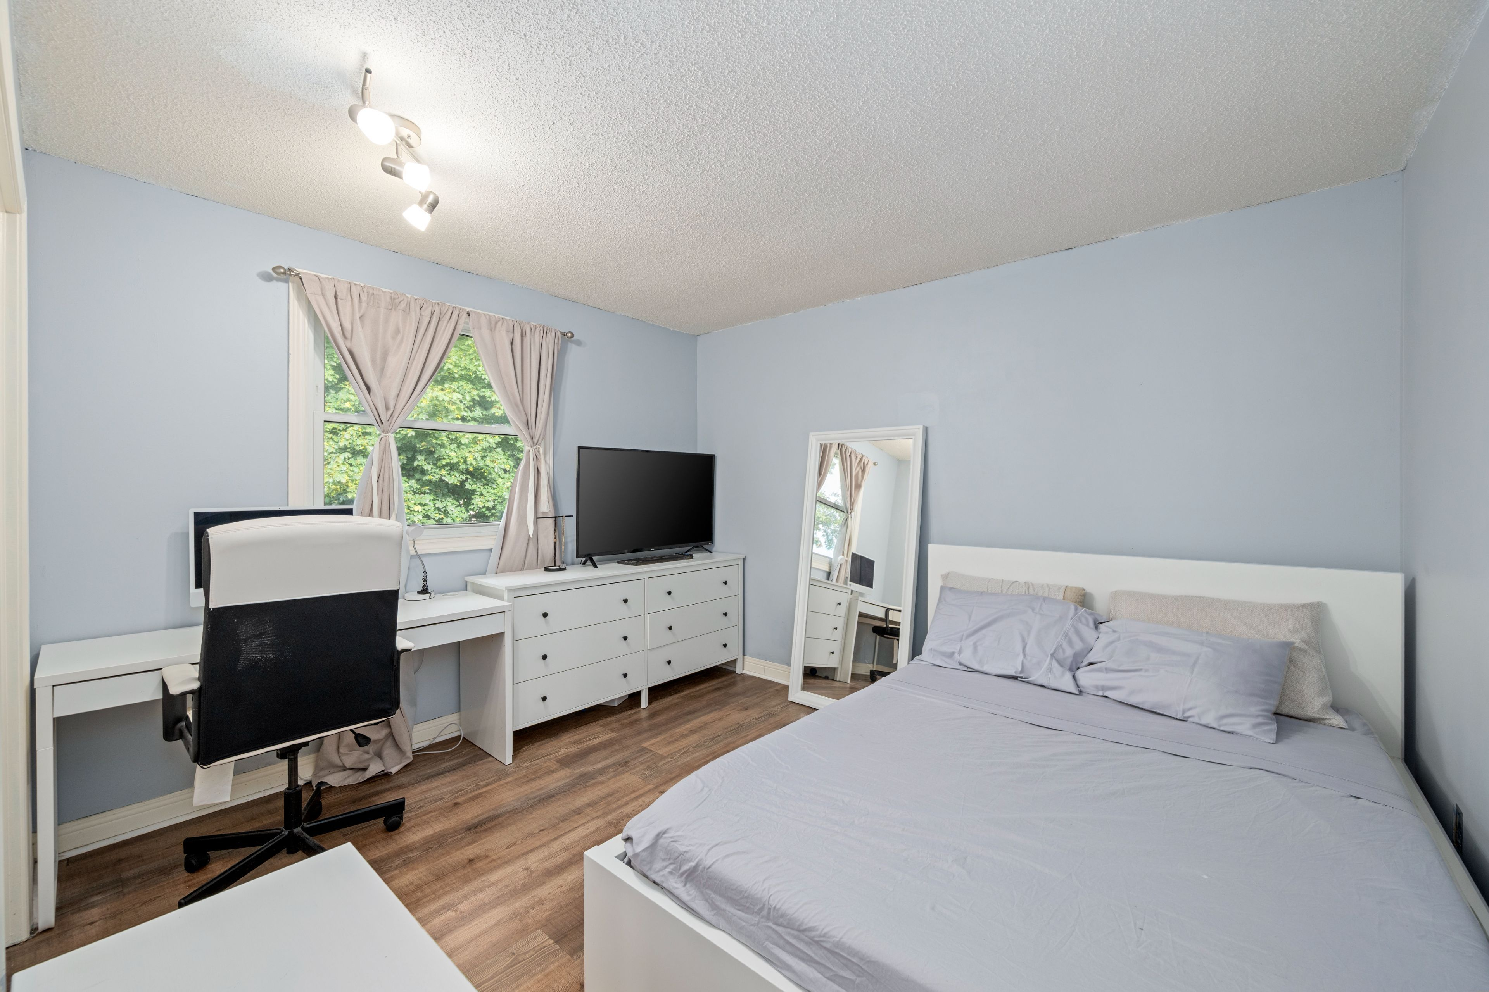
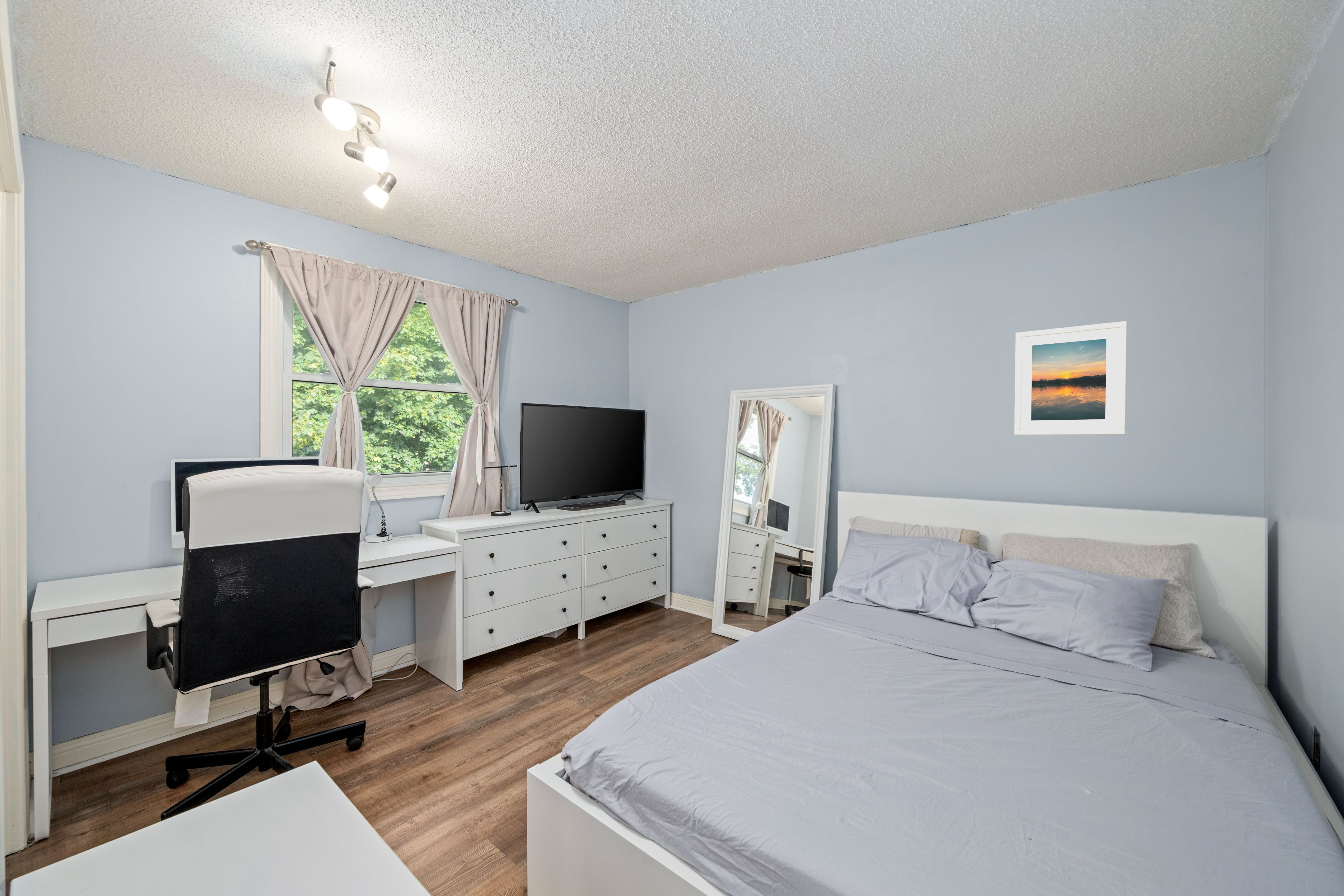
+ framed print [1014,321,1127,435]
